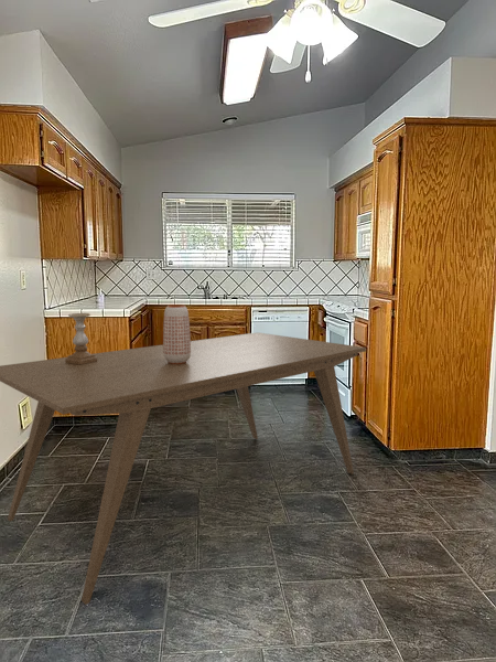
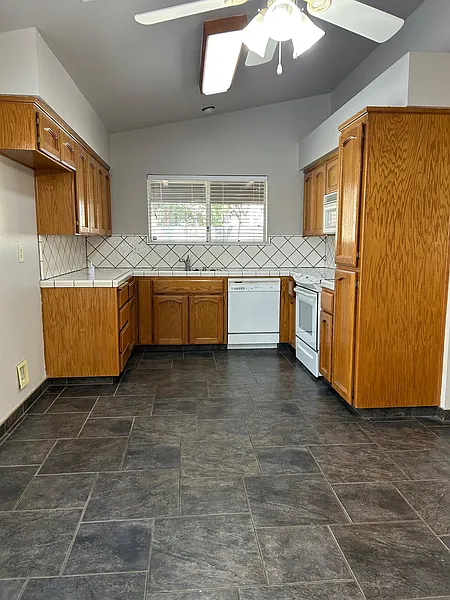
- dining table [0,331,367,606]
- candle holder [65,312,97,365]
- planter [162,303,192,364]
